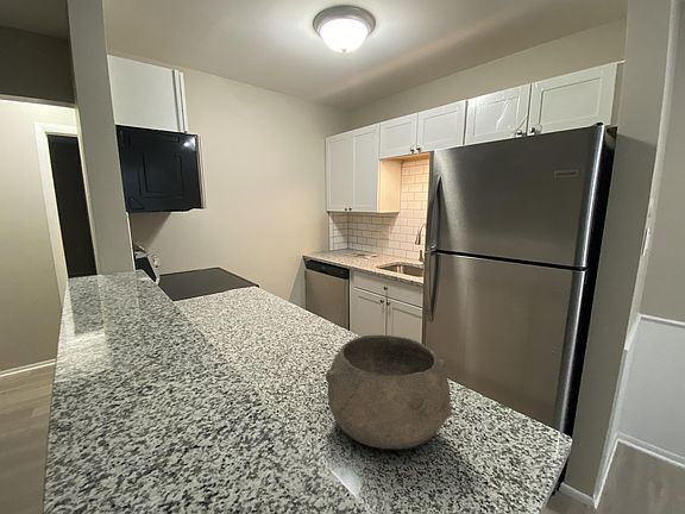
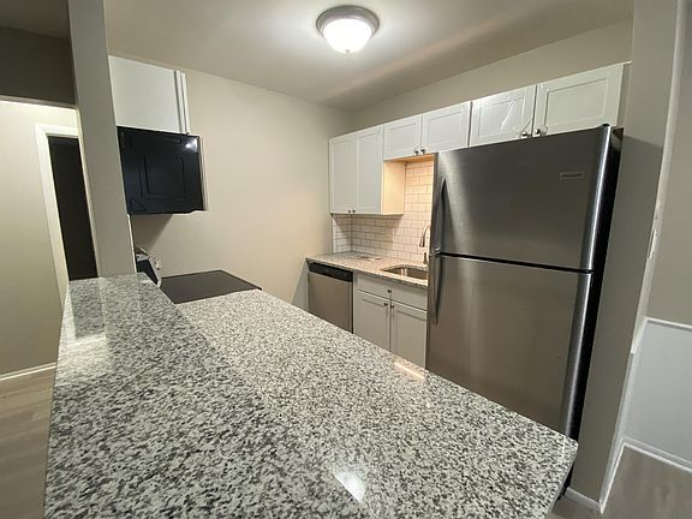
- bowl [325,334,453,451]
